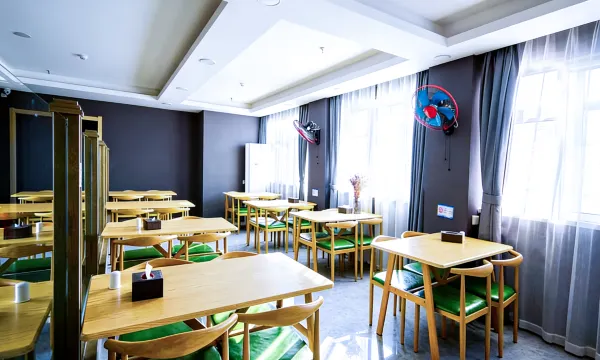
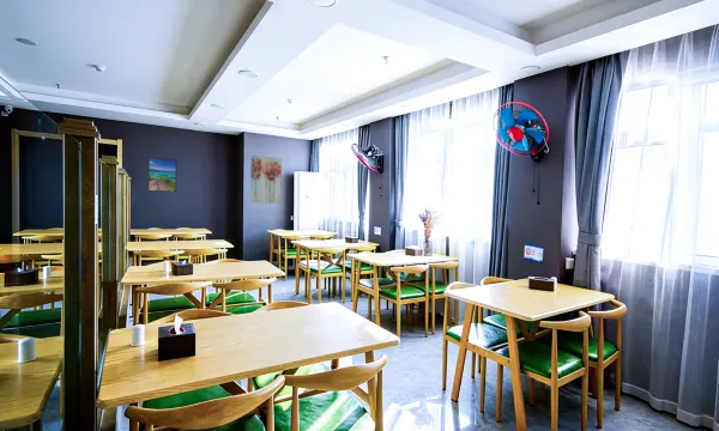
+ wall art [249,154,283,205]
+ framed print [147,157,179,193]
